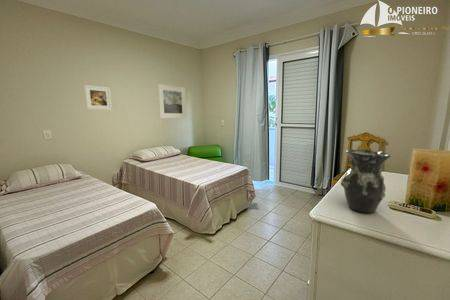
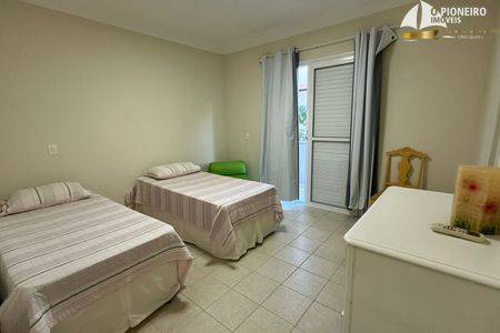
- vase [340,148,392,214]
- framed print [83,84,113,111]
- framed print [157,83,187,119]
